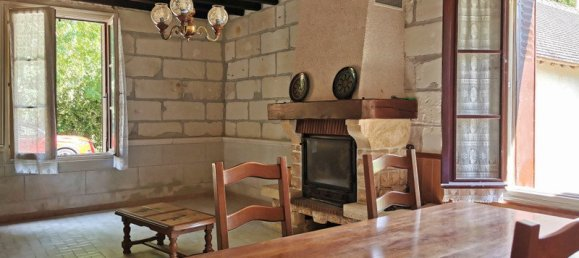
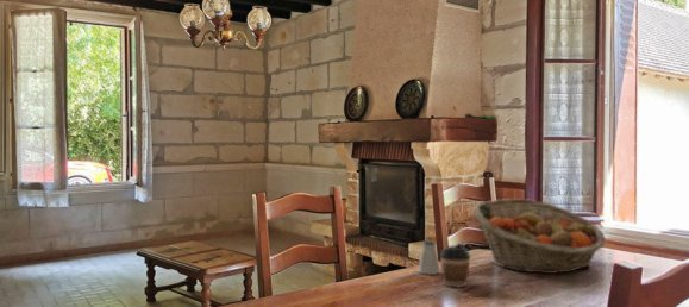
+ fruit basket [471,198,607,275]
+ coffee cup [439,243,472,288]
+ saltshaker [416,239,441,276]
